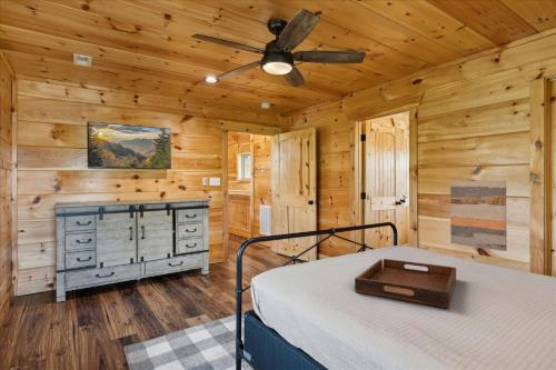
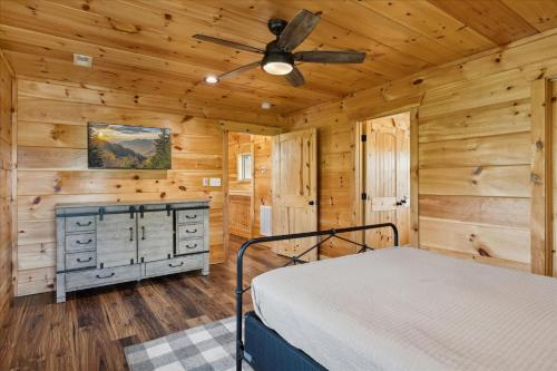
- wall art [449,179,508,252]
- serving tray [354,258,457,310]
